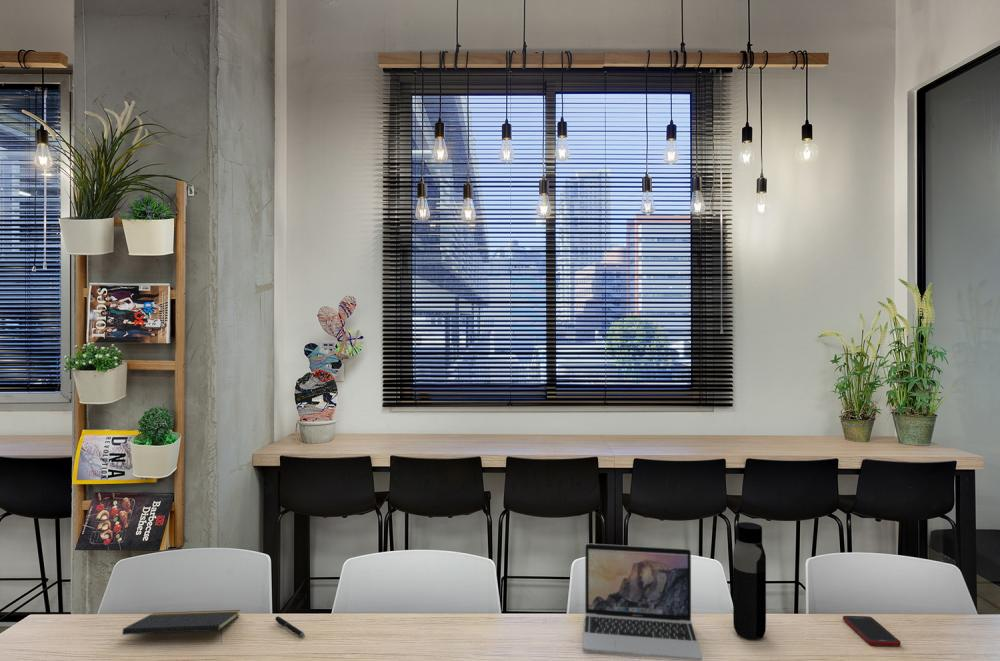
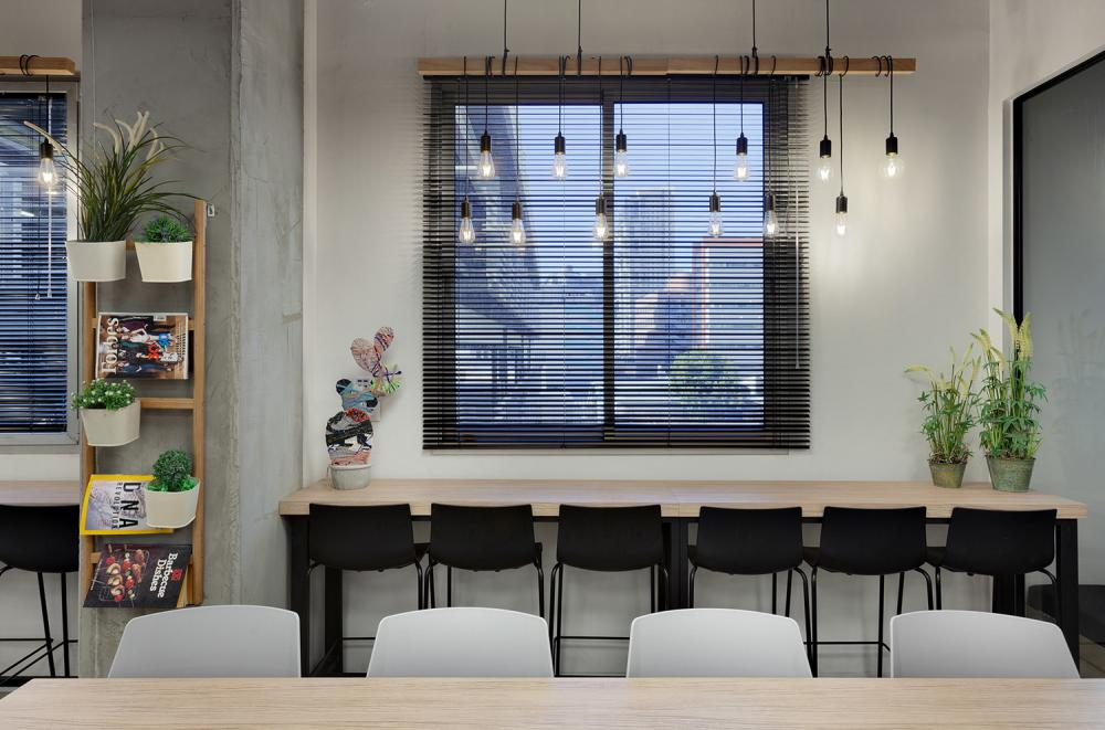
- notepad [121,609,241,644]
- cell phone [842,615,901,647]
- pen [274,615,306,638]
- water bottle [732,521,767,641]
- laptop [582,543,703,661]
